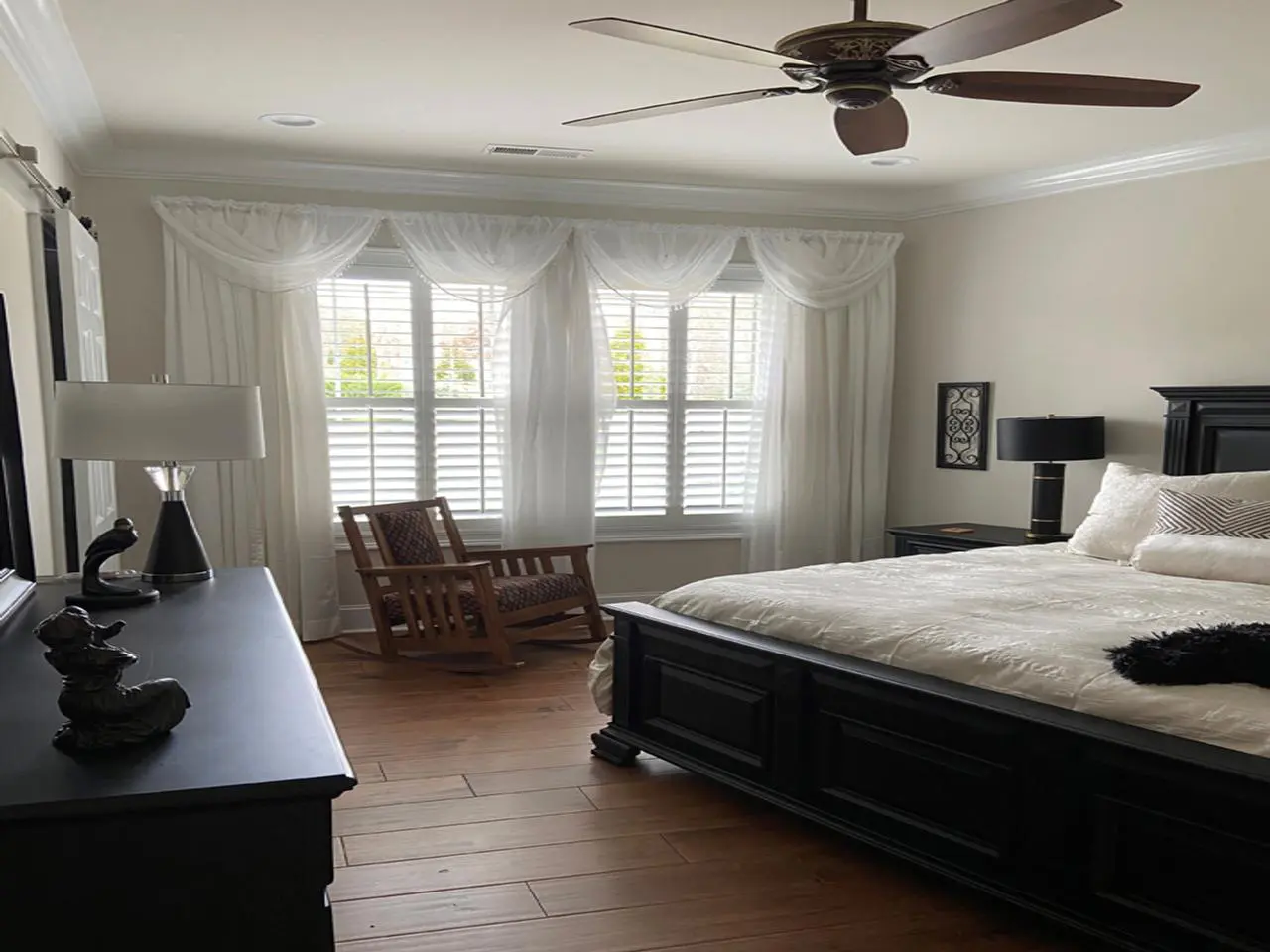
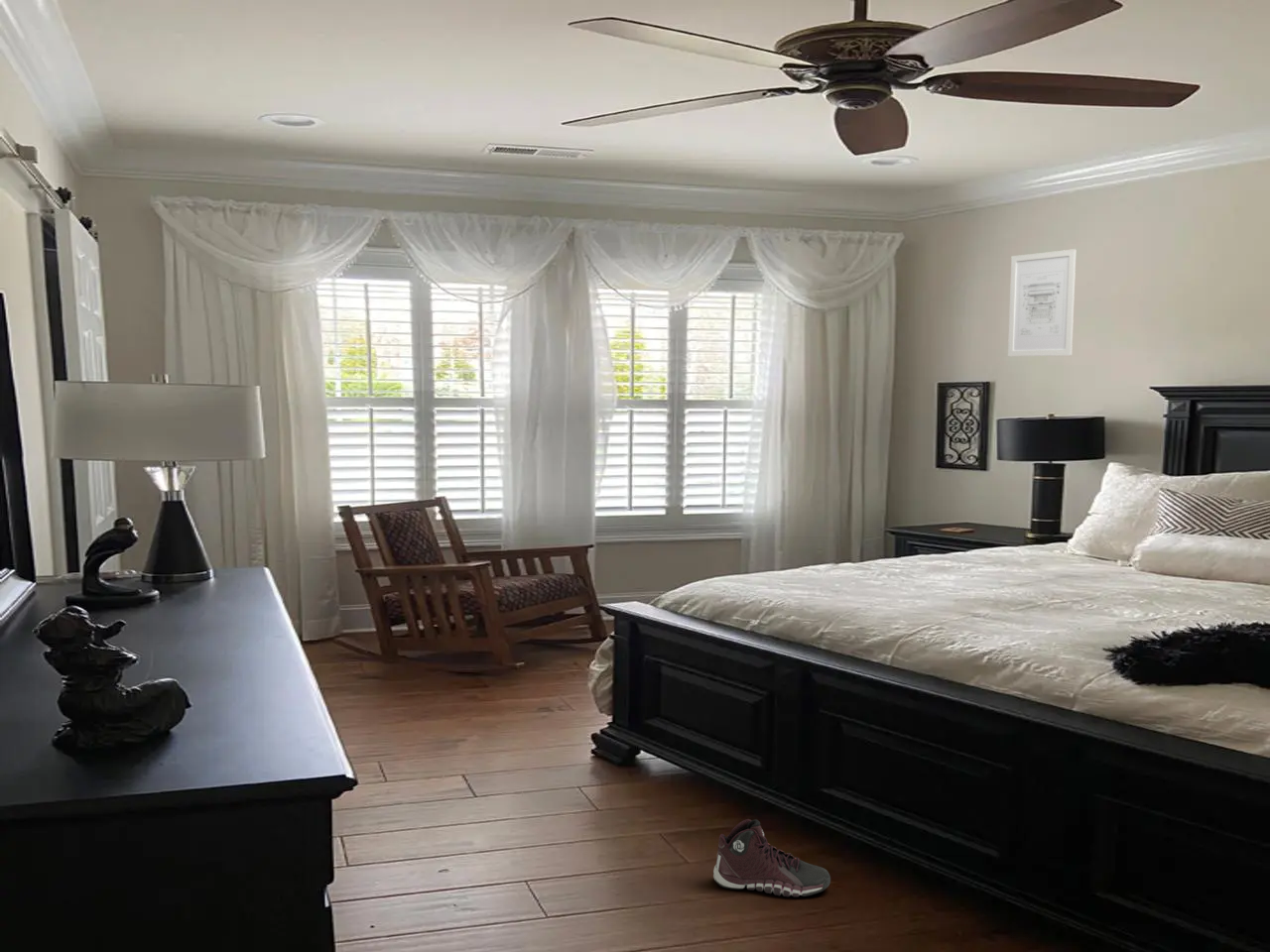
+ sneaker [712,818,831,898]
+ wall art [1007,248,1077,357]
